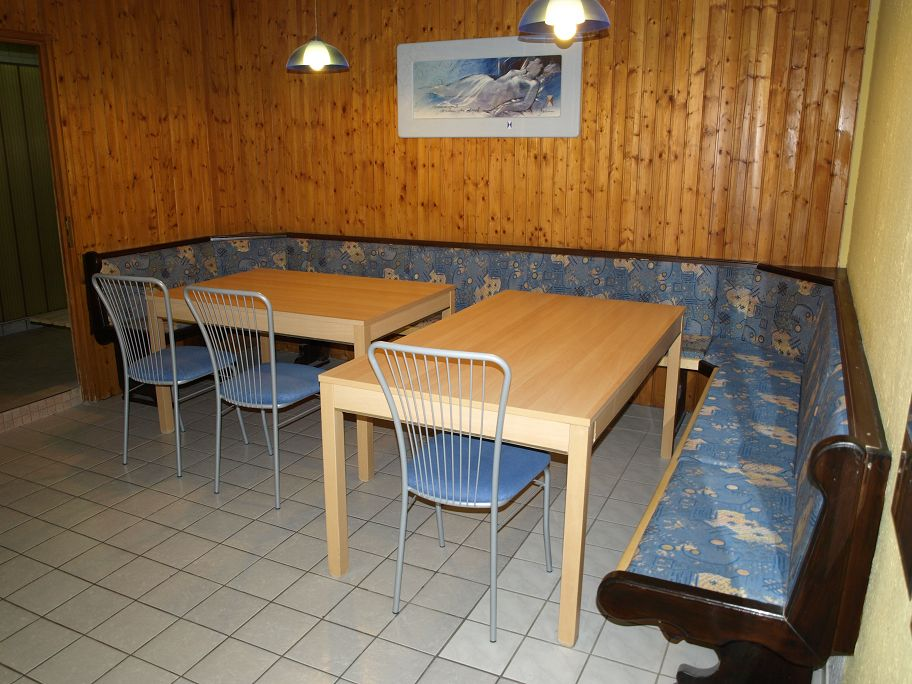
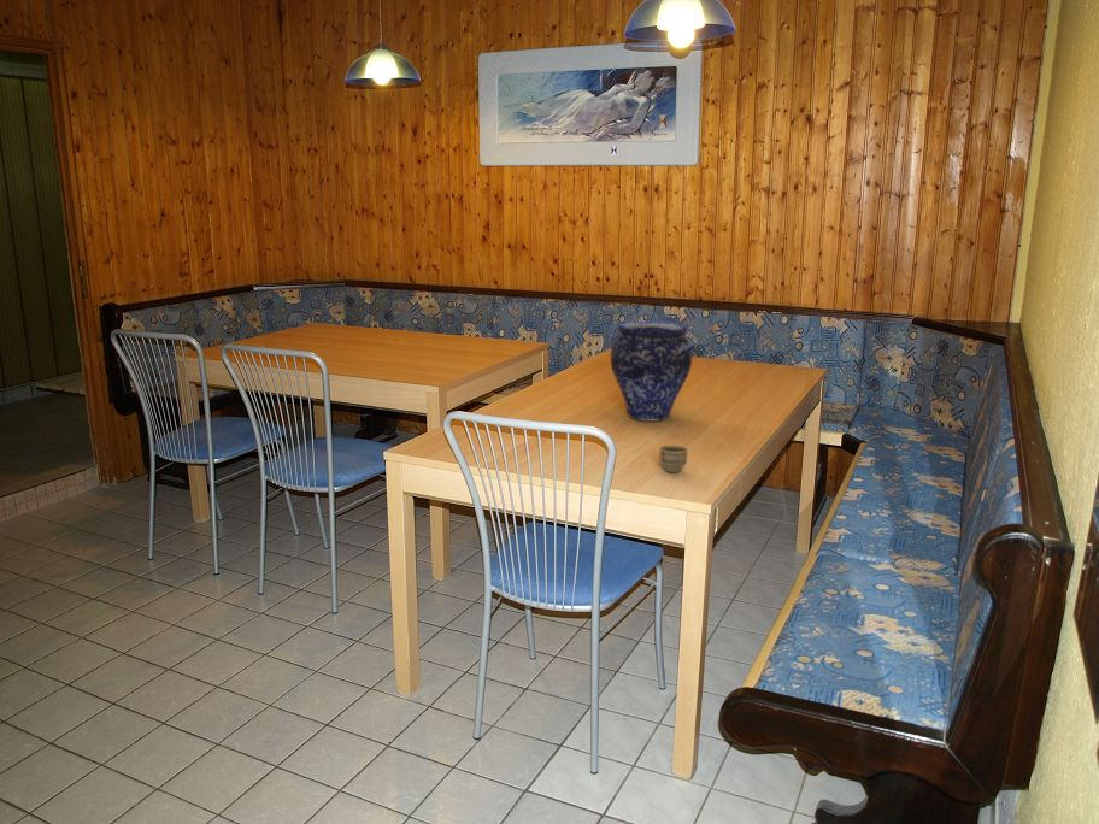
+ vase [610,319,697,422]
+ cup [658,443,689,473]
